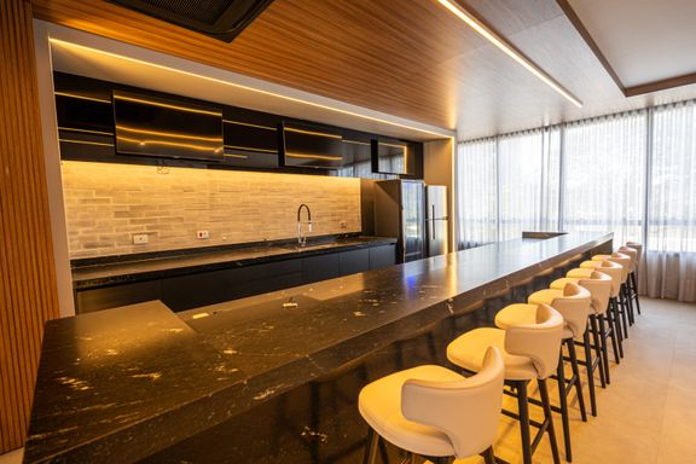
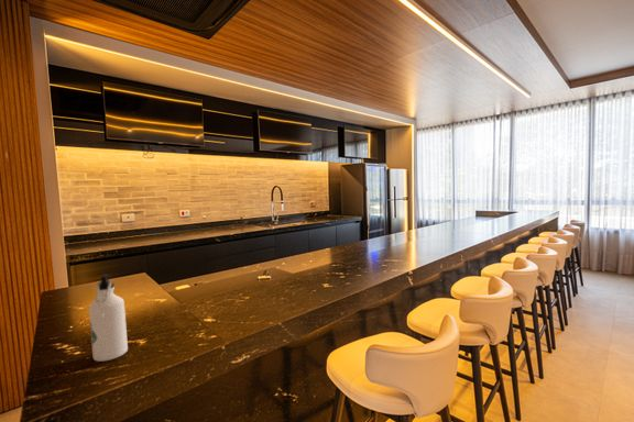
+ water bottle [88,274,129,363]
